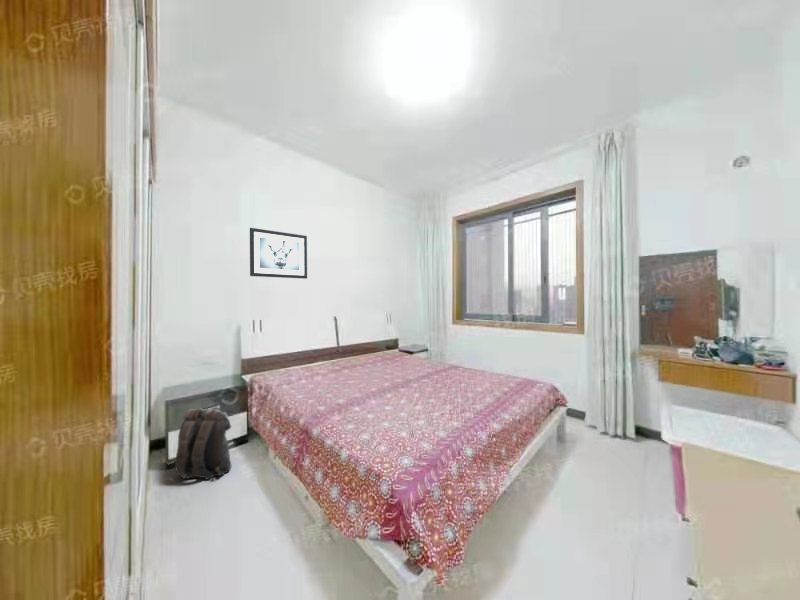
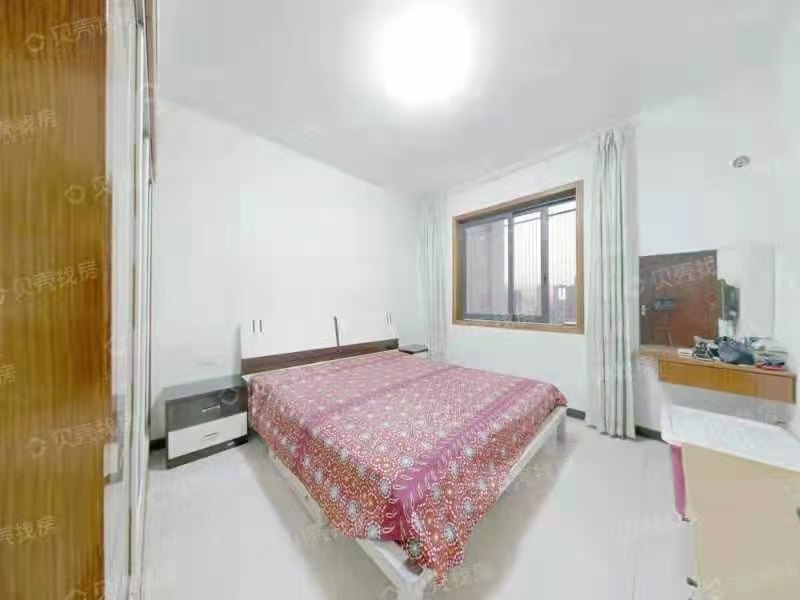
- backpack [174,408,232,481]
- wall art [249,227,308,280]
